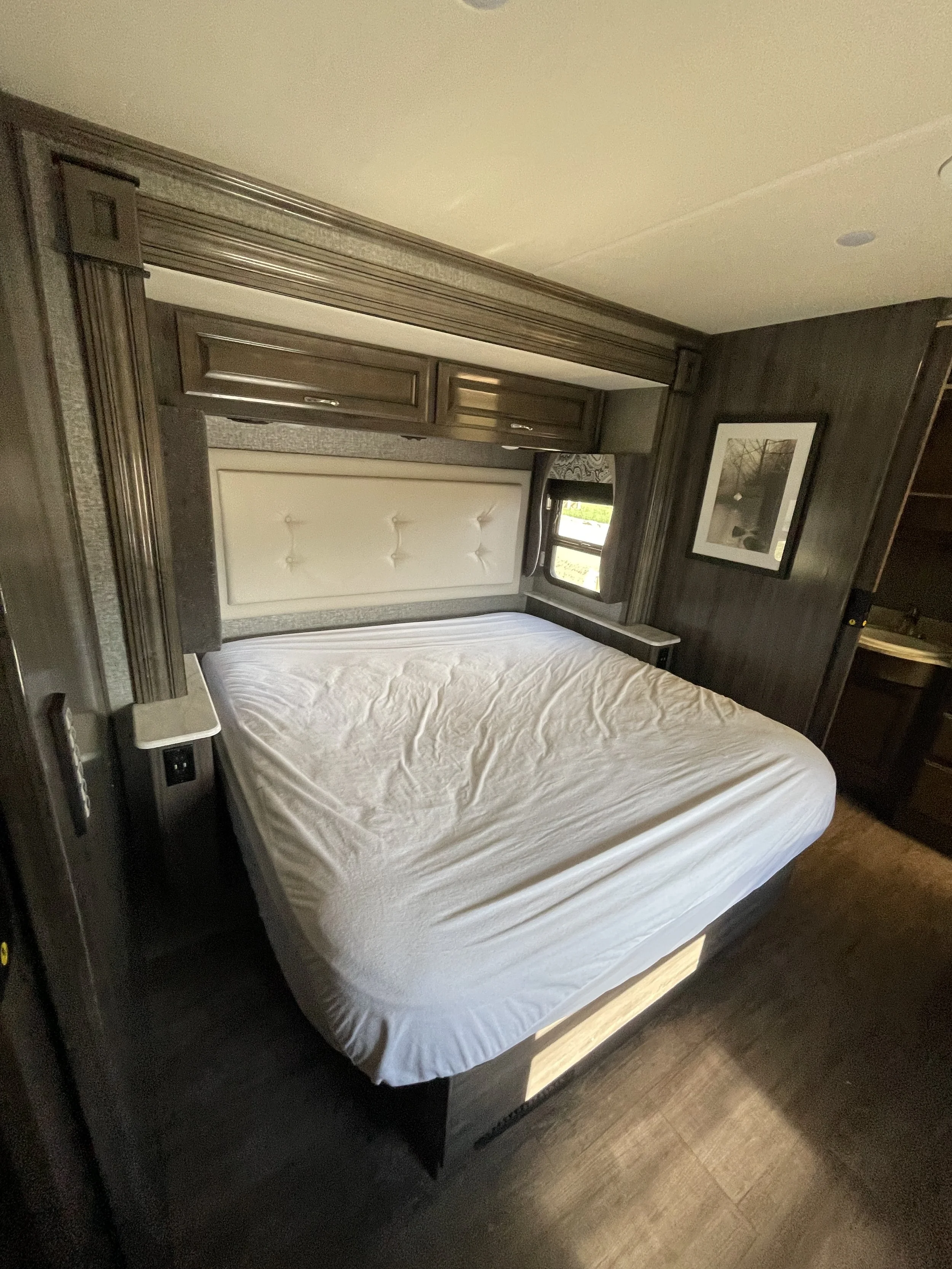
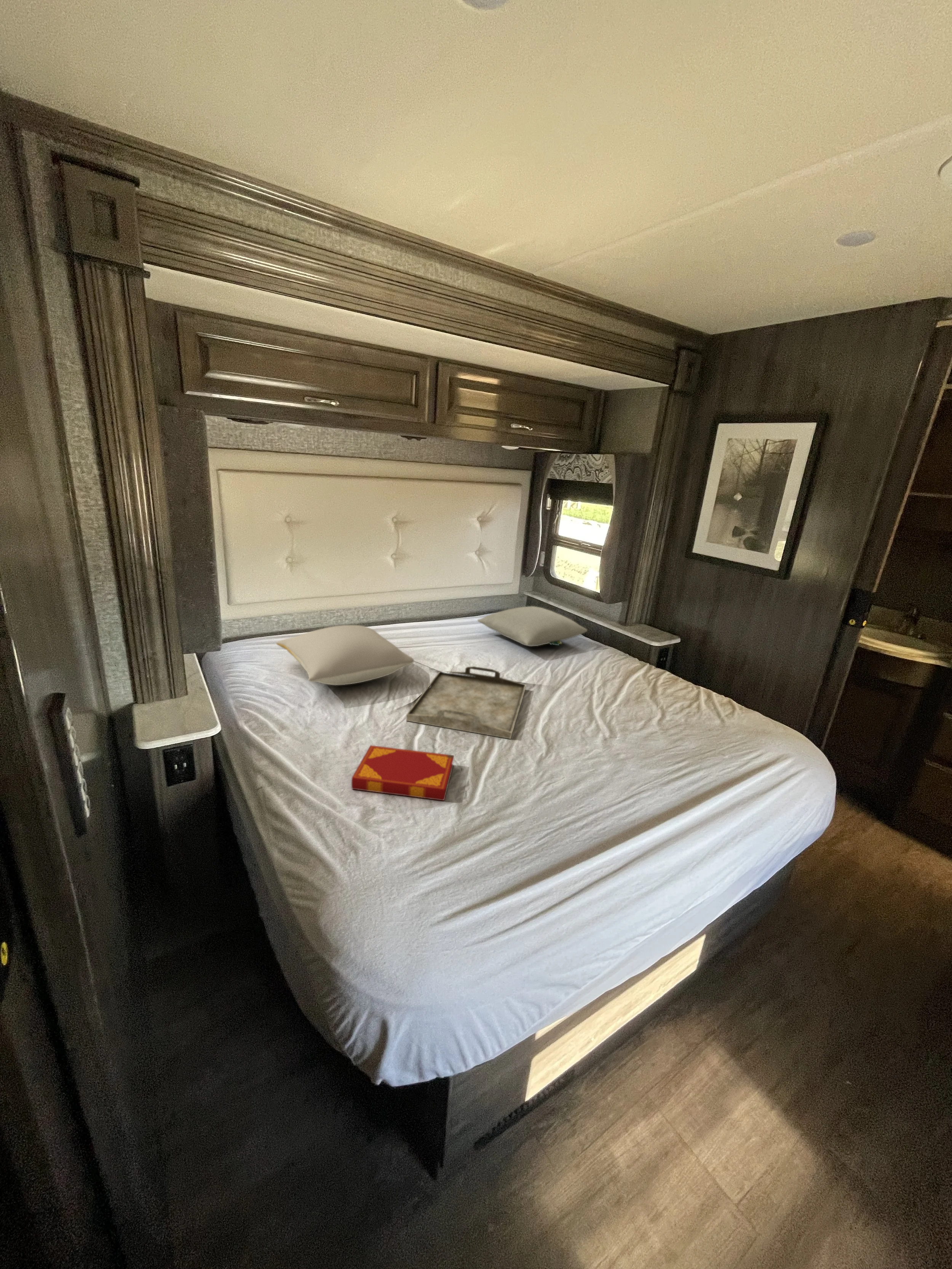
+ pillow [276,625,415,686]
+ hardback book [351,745,455,801]
+ pillow [477,606,588,647]
+ serving tray [406,666,526,739]
